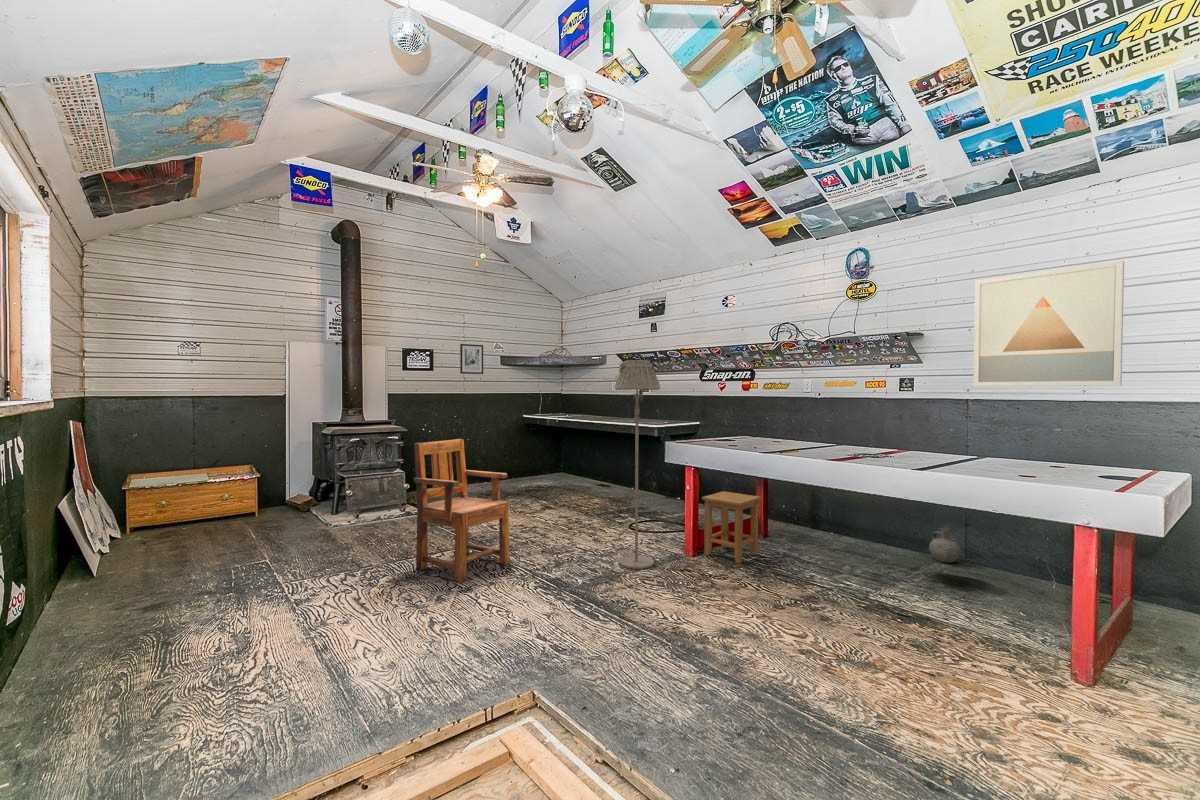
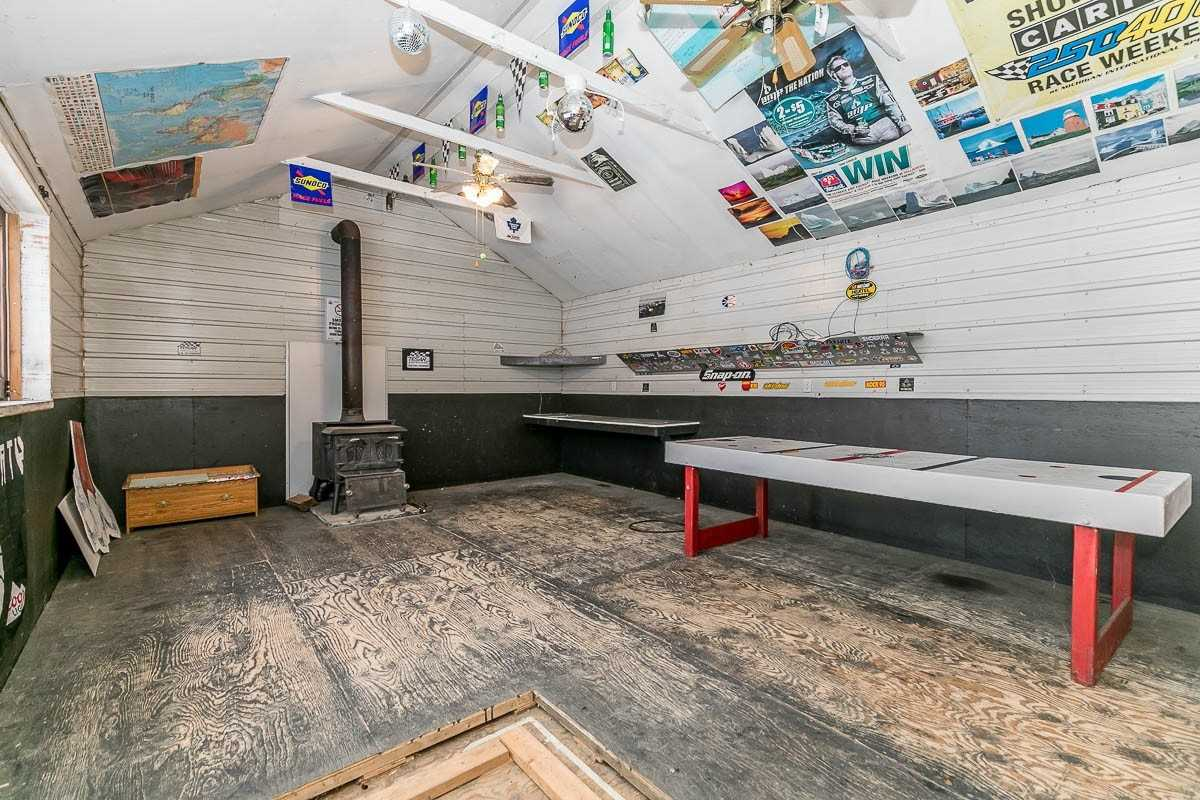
- wall art [459,343,484,375]
- ceramic jug [928,526,962,563]
- wall art [973,260,1125,387]
- floor lamp [614,359,661,570]
- stool [701,490,762,564]
- armchair [413,438,511,584]
